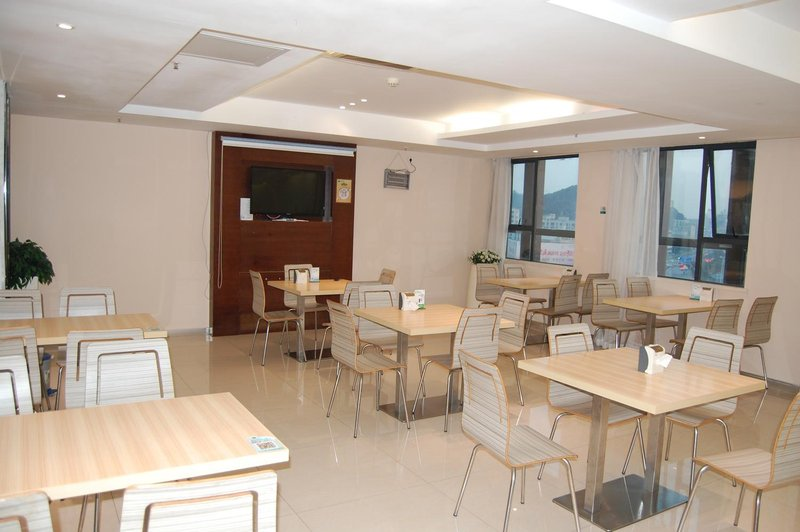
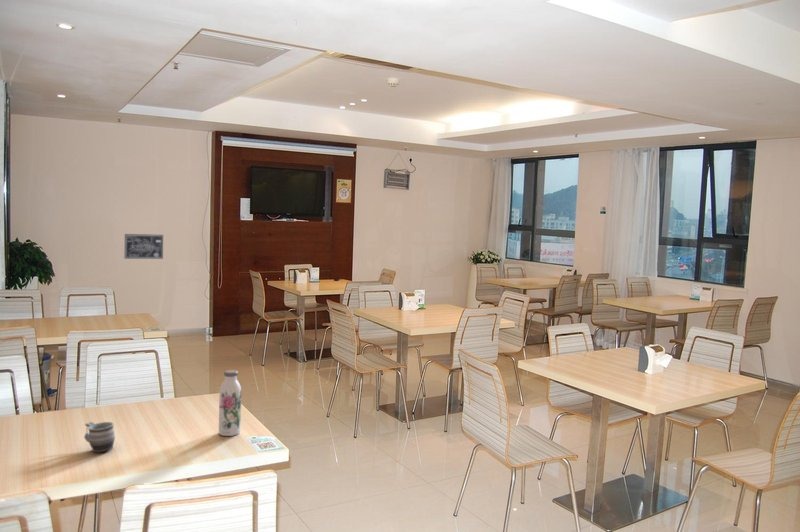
+ mug [83,421,116,454]
+ water bottle [218,369,242,437]
+ wall art [124,233,164,260]
